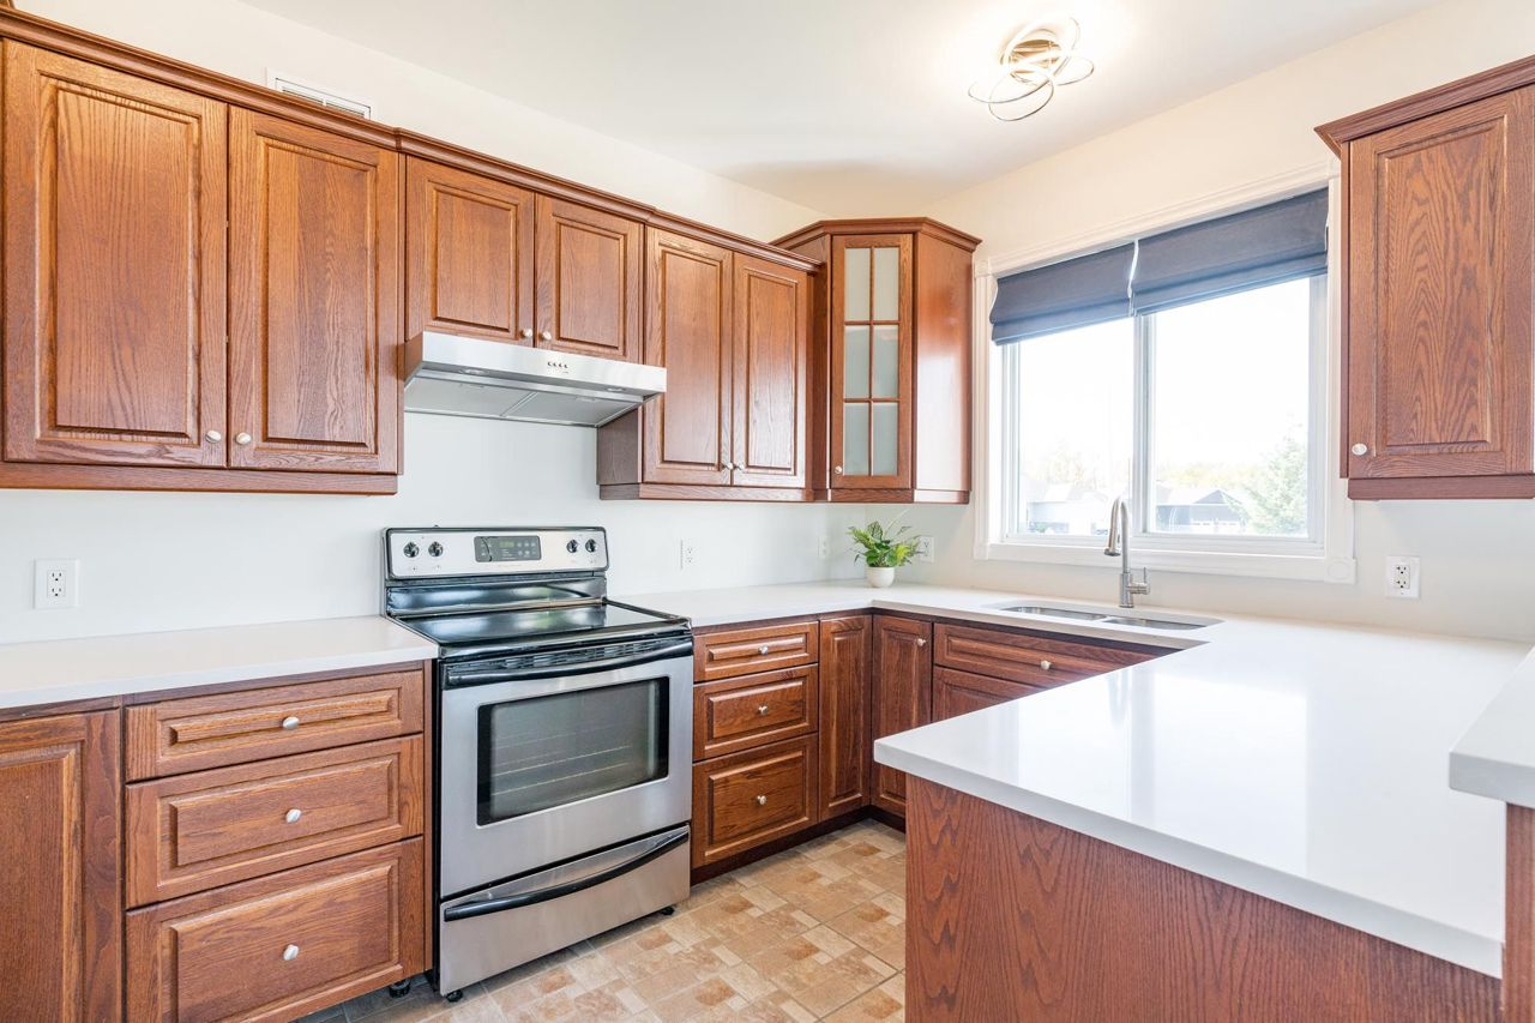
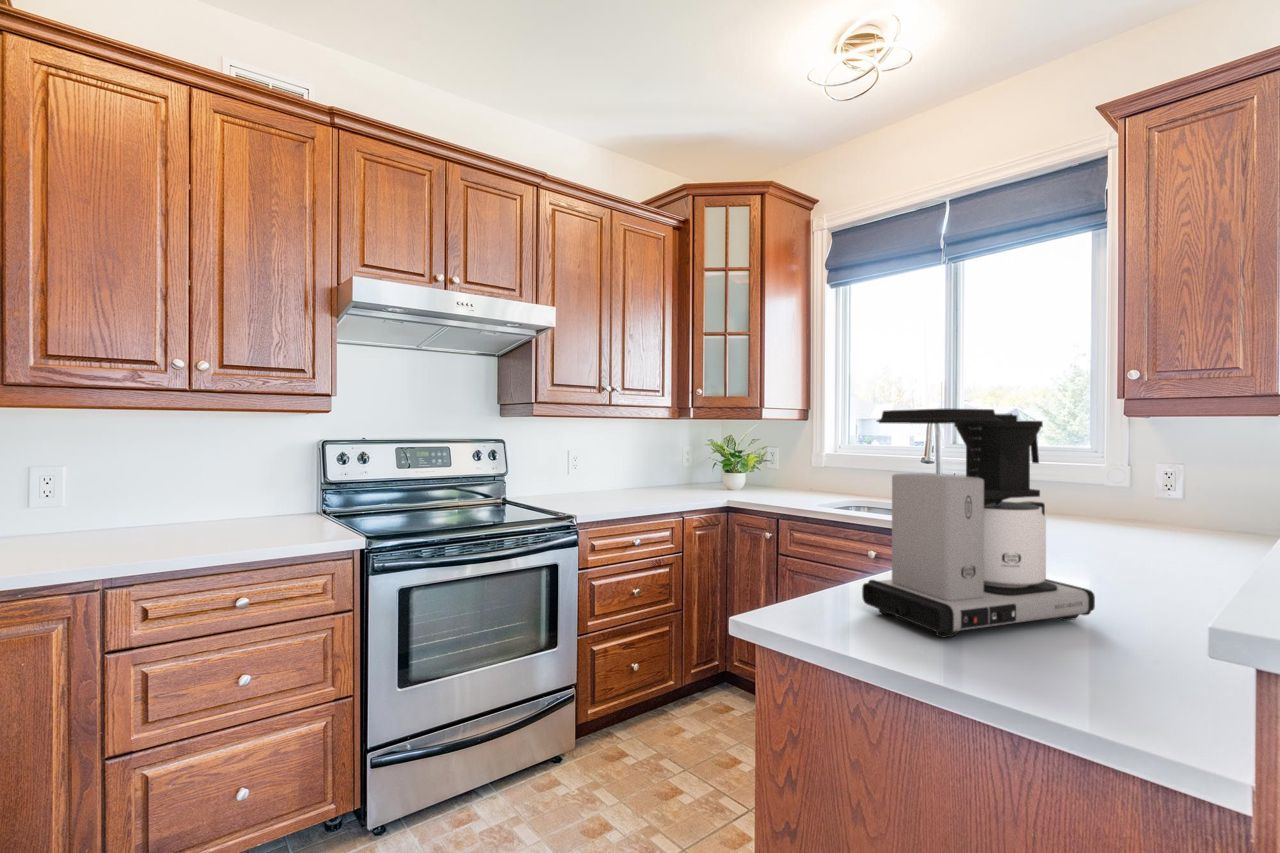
+ coffee maker [861,408,1096,639]
